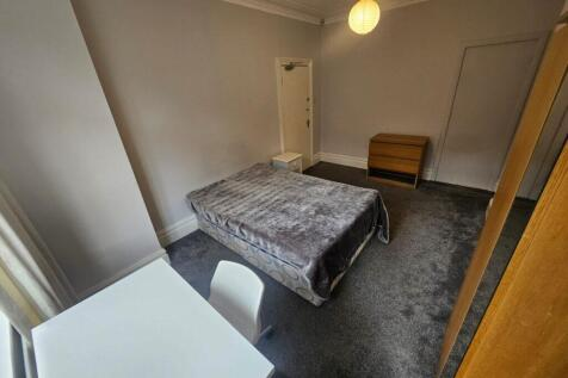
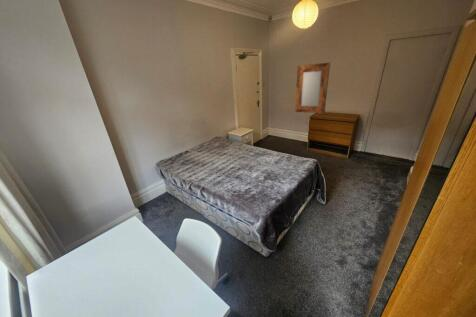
+ home mirror [294,62,331,114]
